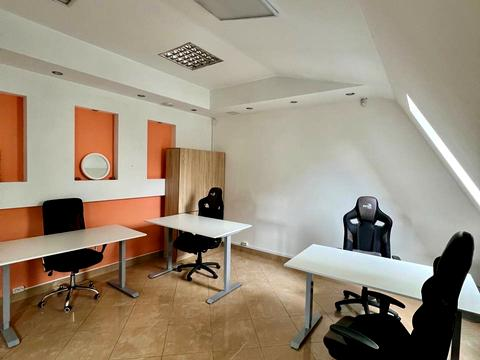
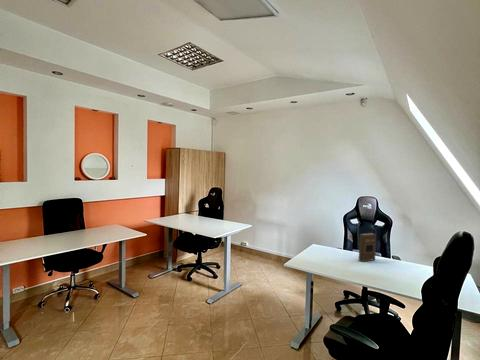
+ book [358,232,377,263]
